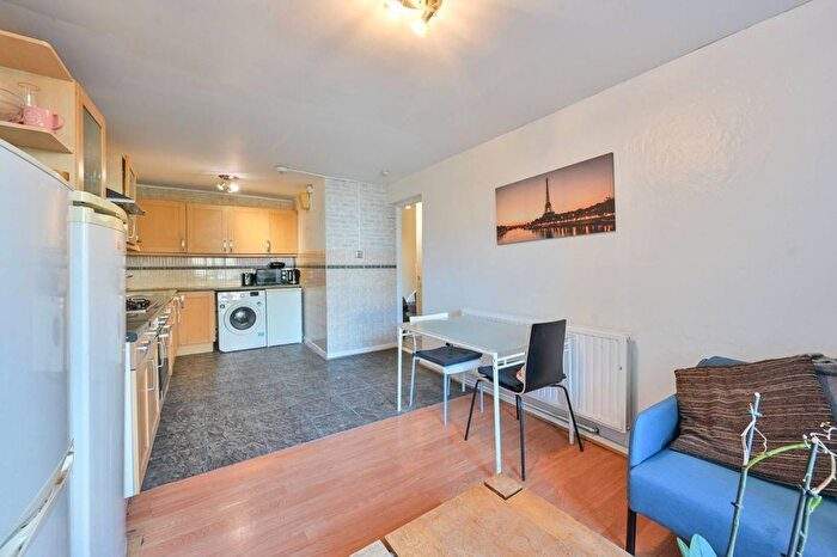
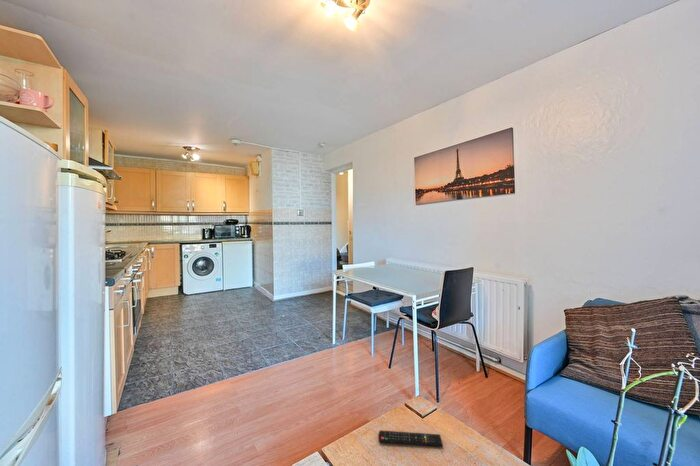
+ remote control [377,429,444,447]
